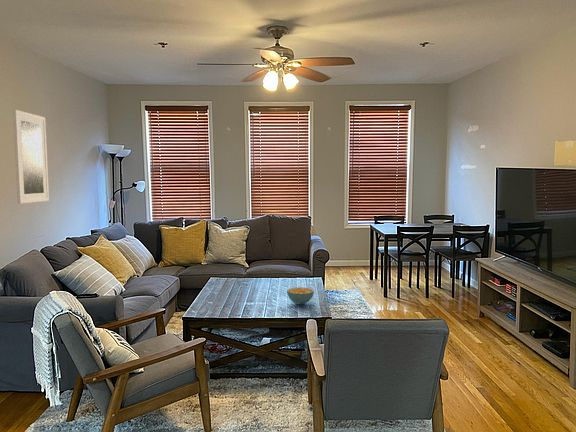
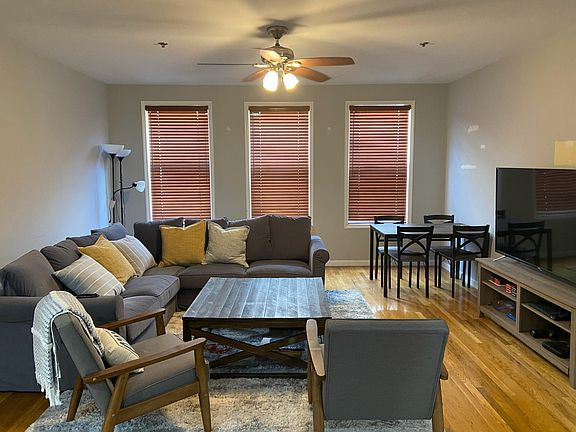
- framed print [12,109,50,205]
- cereal bowl [286,286,315,305]
